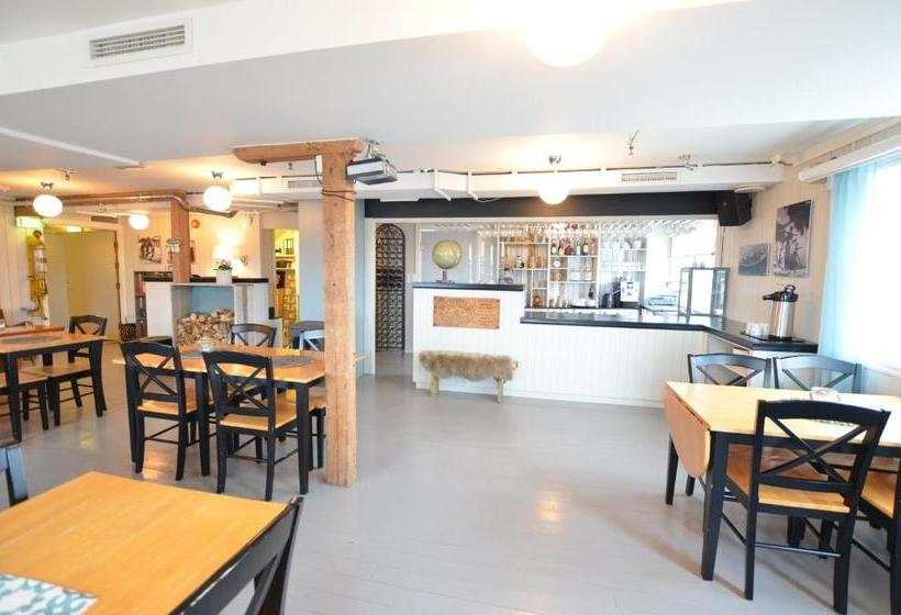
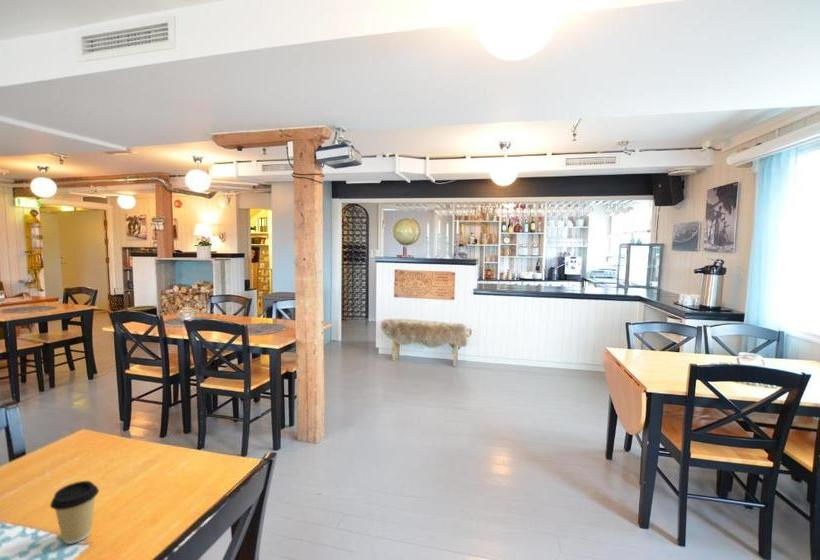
+ coffee cup [49,480,100,545]
